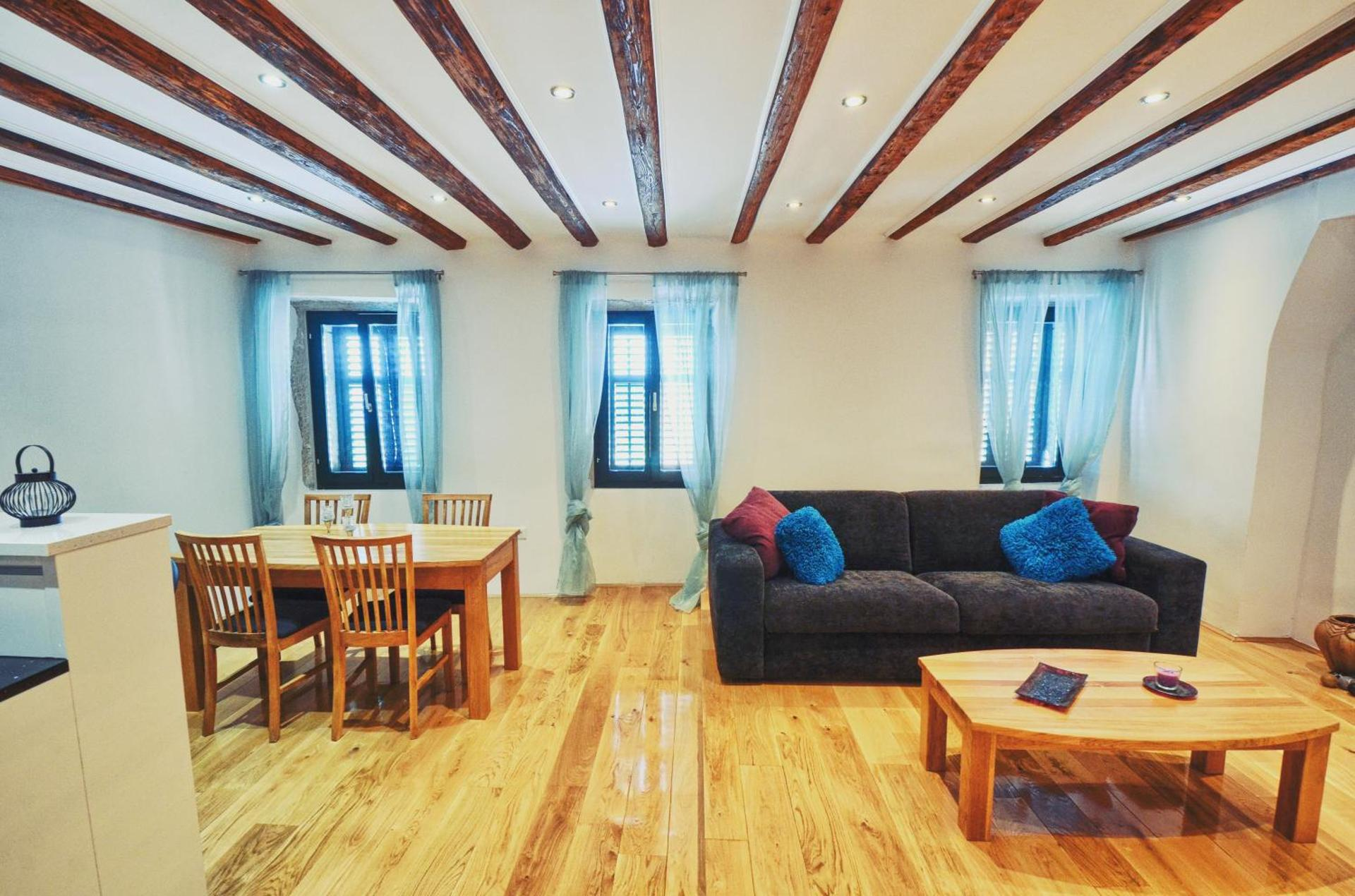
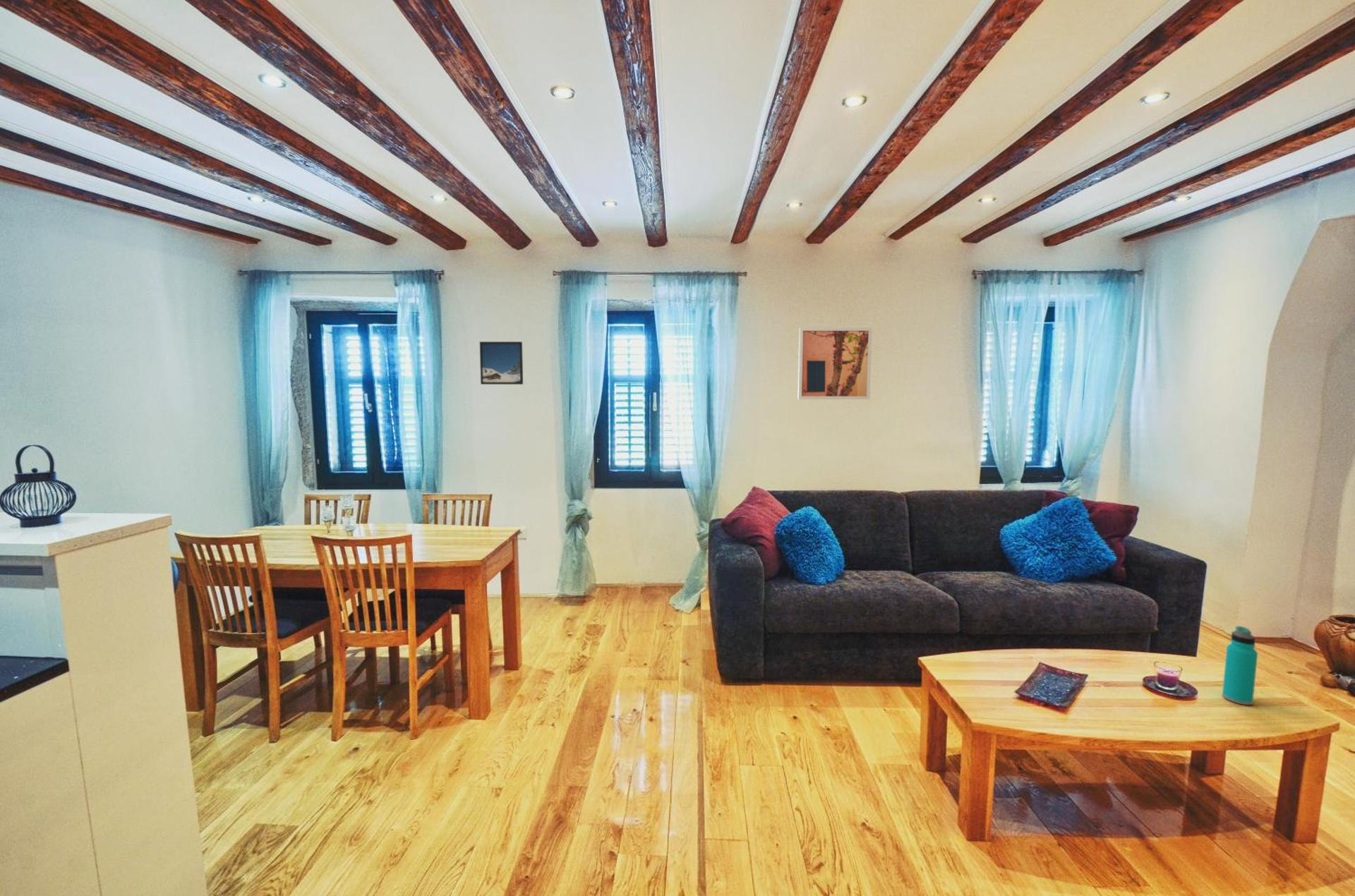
+ water bottle [1222,626,1258,706]
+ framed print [478,341,524,385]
+ wall art [797,327,873,400]
